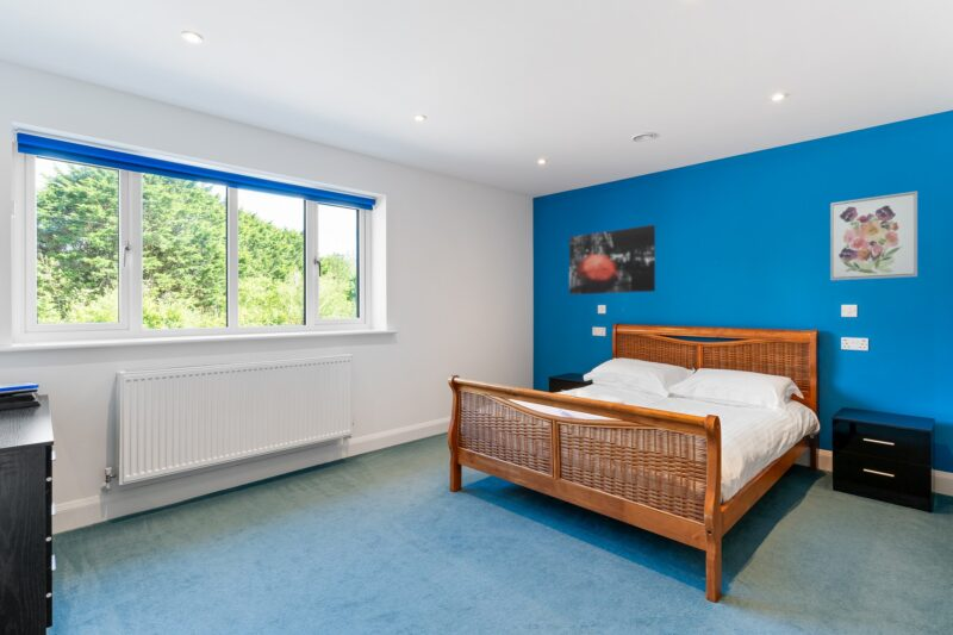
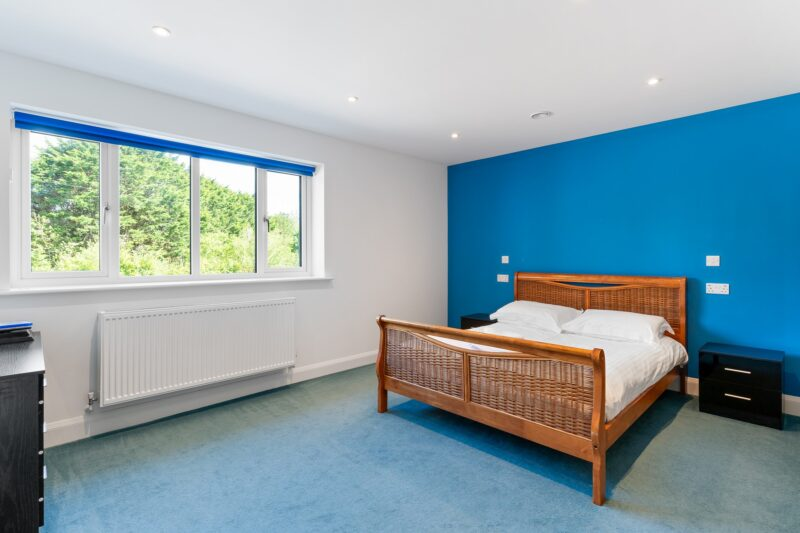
- wall art [829,191,918,281]
- wall art [568,224,656,295]
